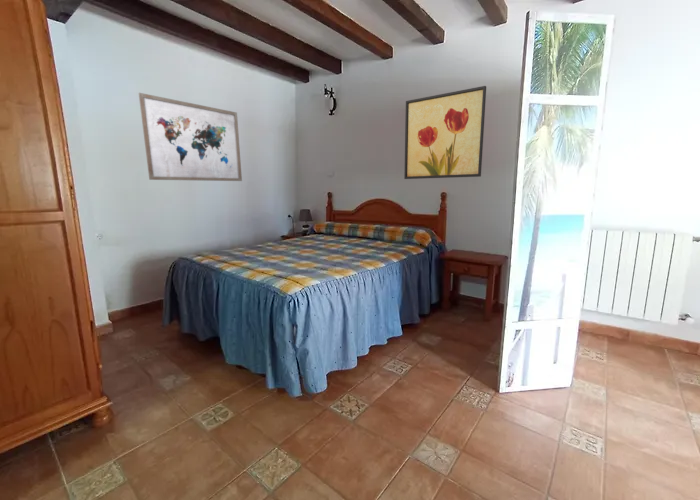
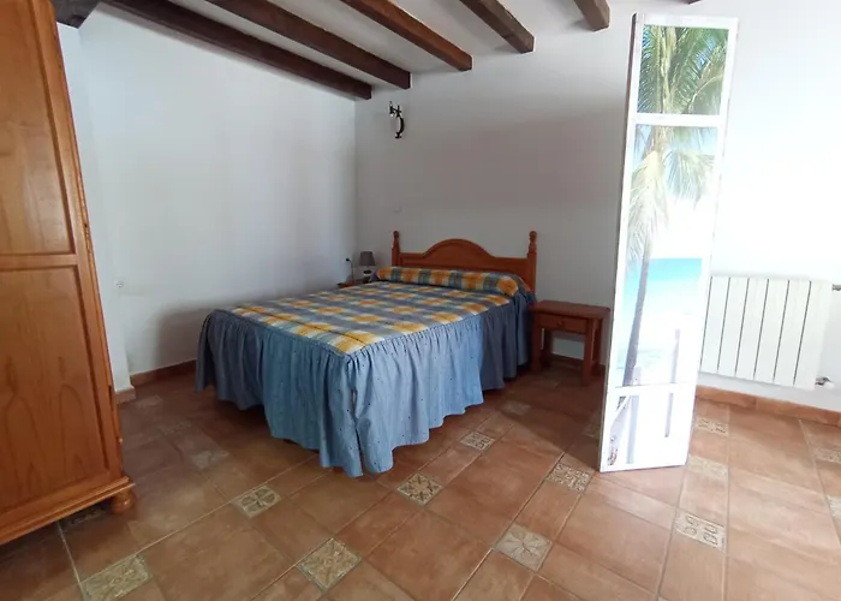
- wall art [138,92,243,182]
- wall art [403,85,487,180]
